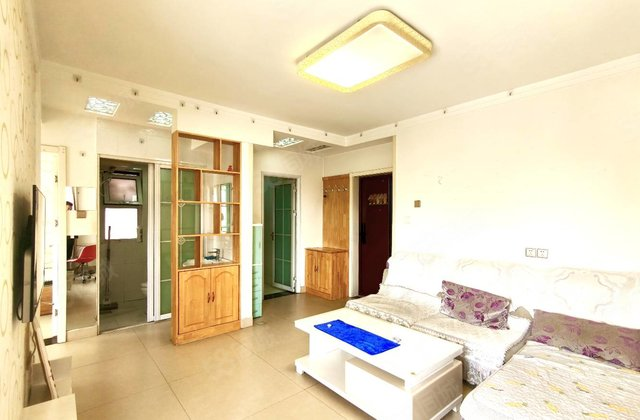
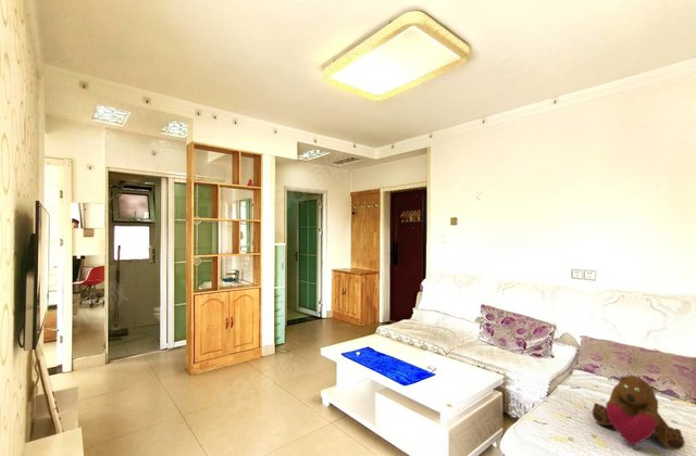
+ bear [591,375,686,451]
